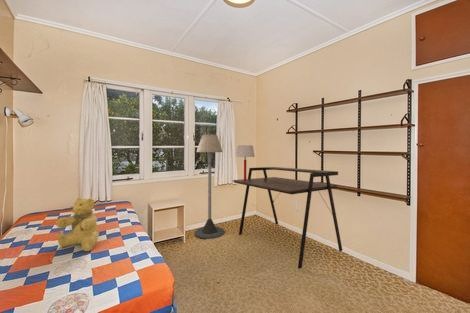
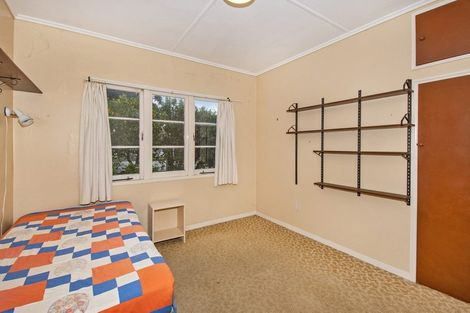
- teddy bear [55,197,100,252]
- floor lamp [193,134,226,240]
- table lamp [235,144,256,181]
- desk [232,166,343,270]
